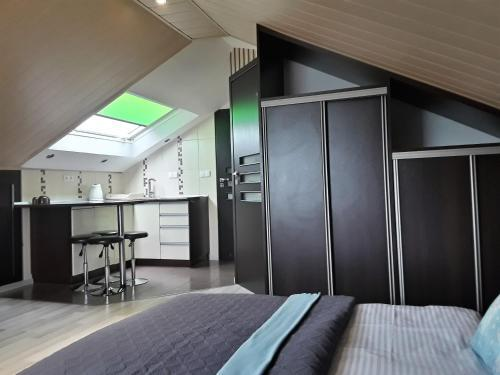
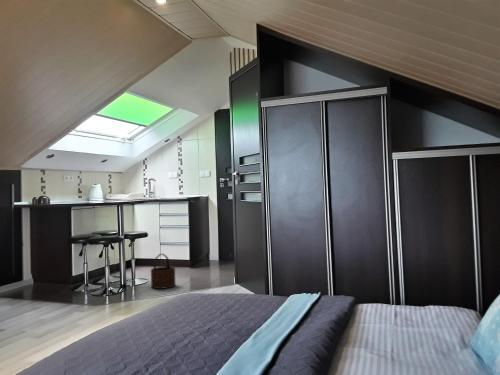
+ wooden bucket [150,253,177,290]
